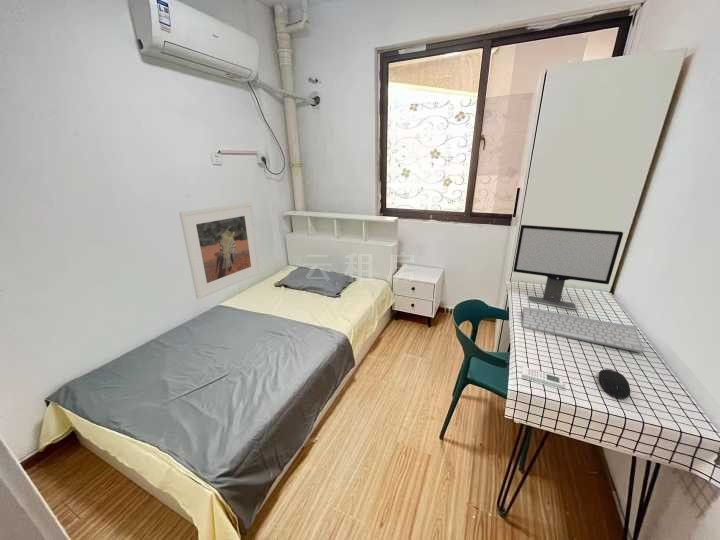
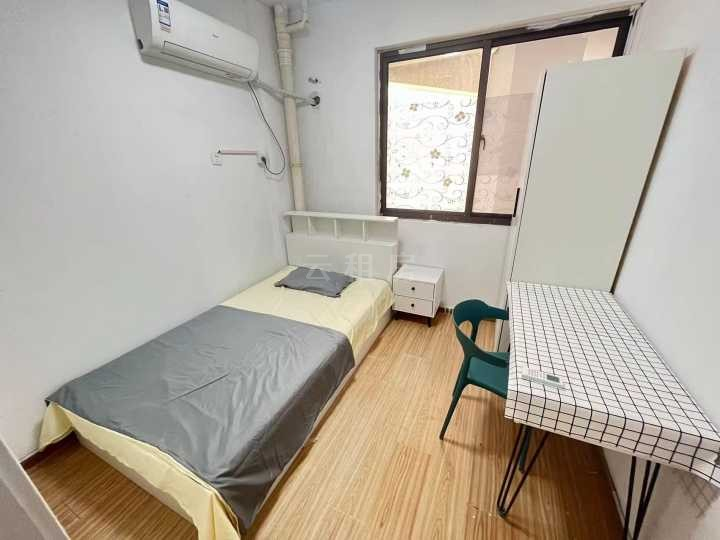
- computer monitor [512,224,624,310]
- keyboard [521,306,645,354]
- computer mouse [598,368,631,400]
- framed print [178,202,261,300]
